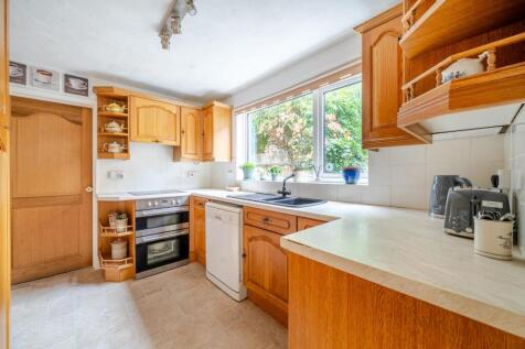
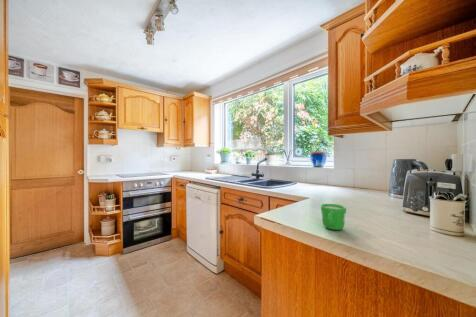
+ mug [320,203,347,231]
